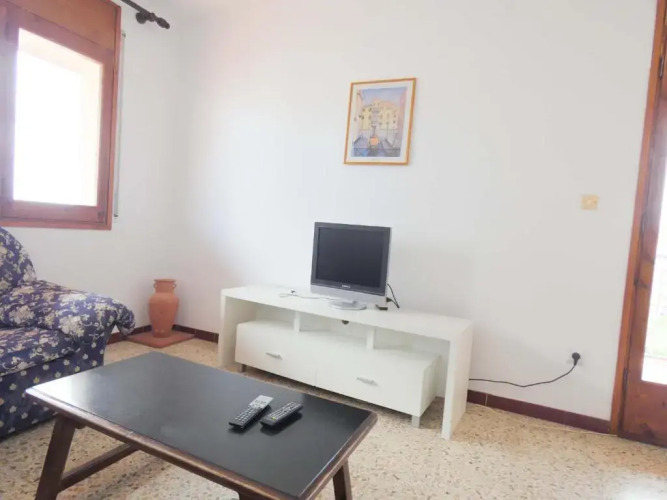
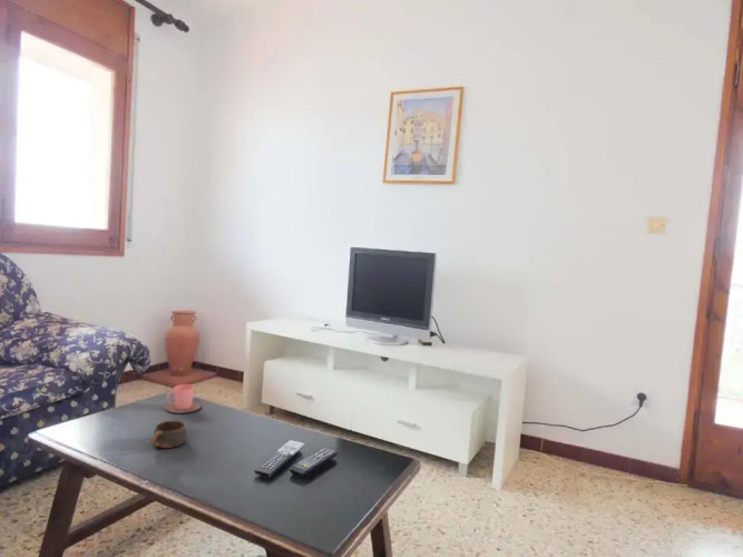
+ cup [150,420,187,449]
+ cup [164,383,202,414]
